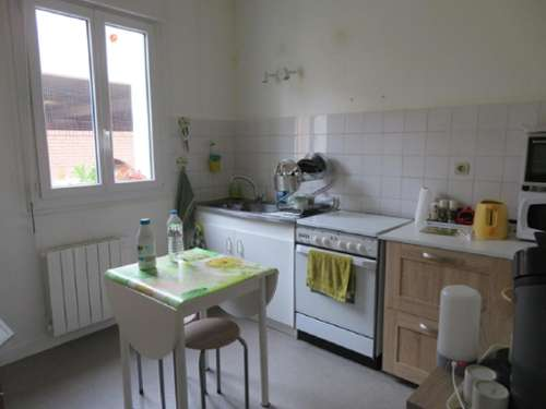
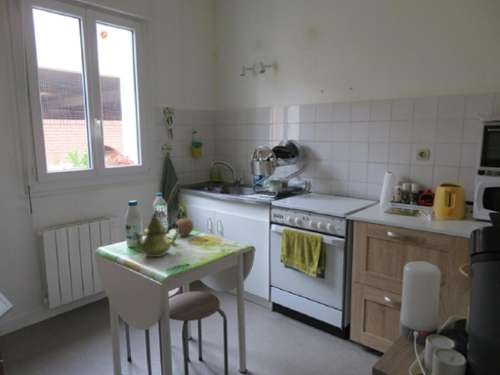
+ fruit [174,217,194,236]
+ teapot [131,207,179,258]
